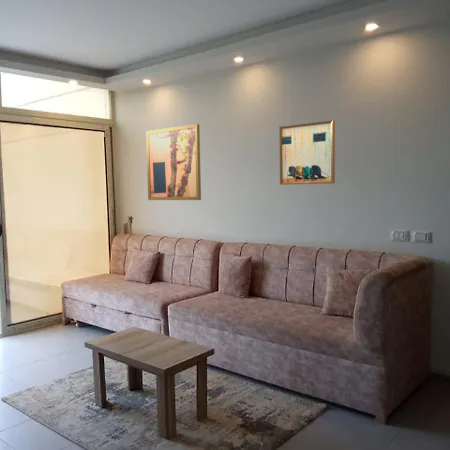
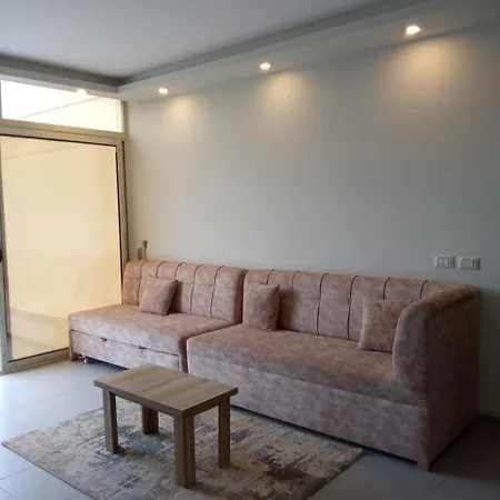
- wall art [145,123,202,201]
- wall art [278,119,336,186]
